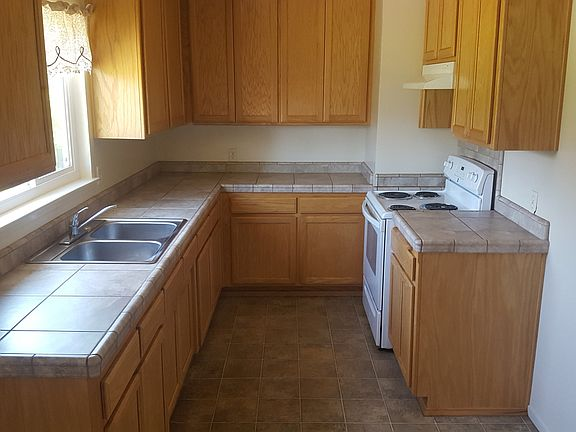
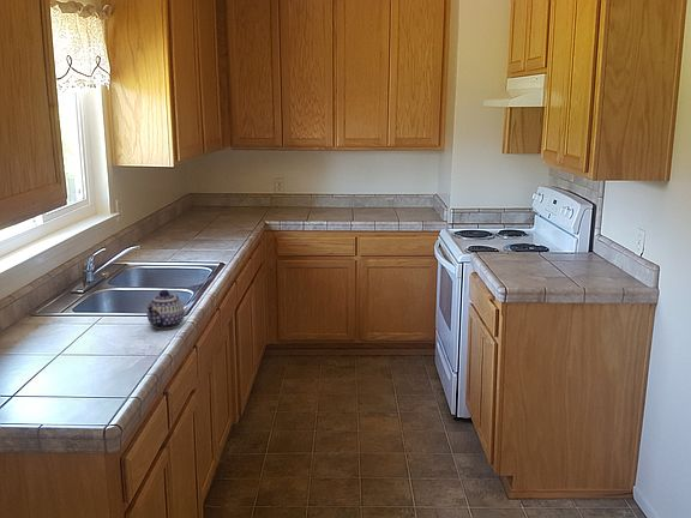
+ teapot [145,289,186,330]
